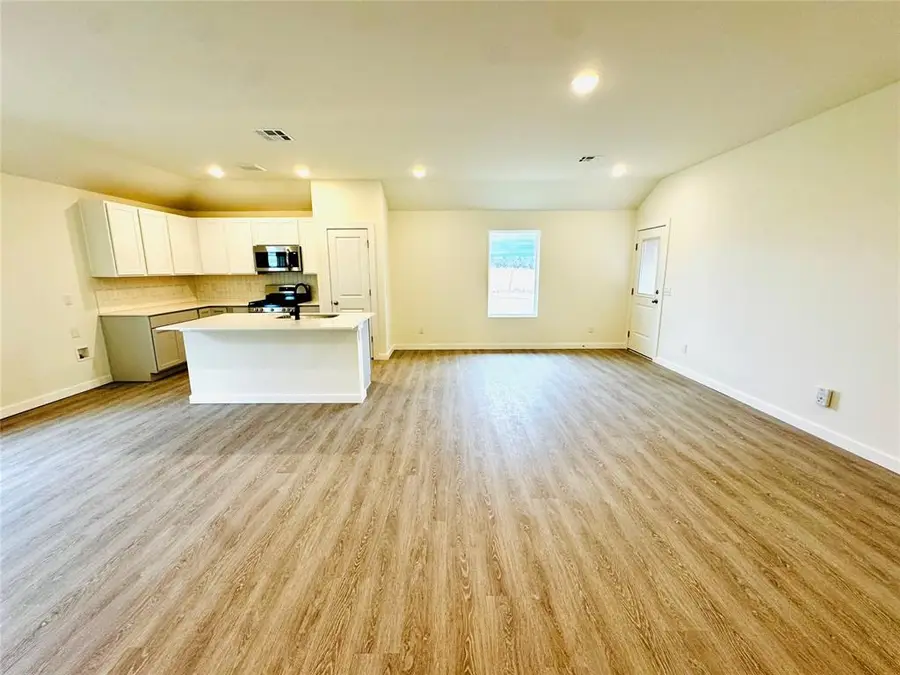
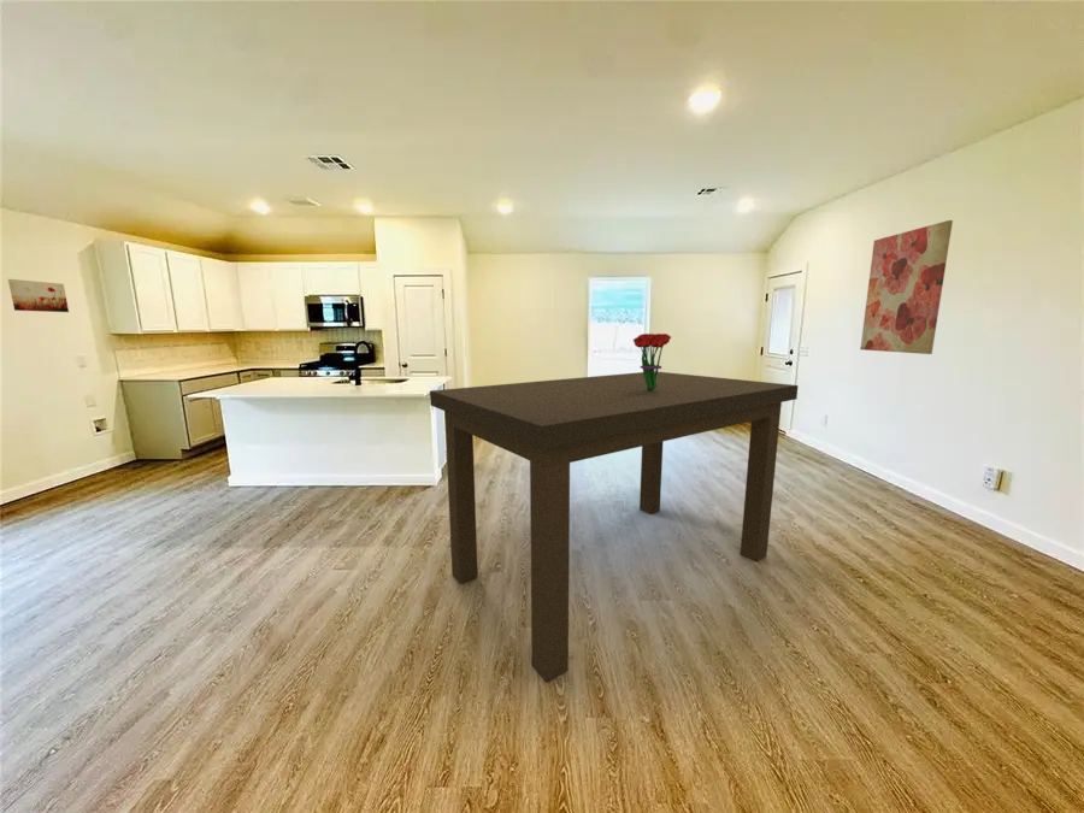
+ wall art [859,219,954,355]
+ bouquet [632,332,672,390]
+ wall art [7,278,70,313]
+ dining table [429,371,800,683]
